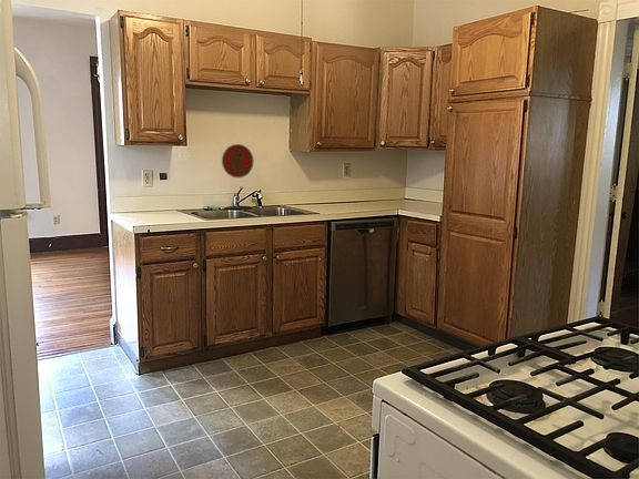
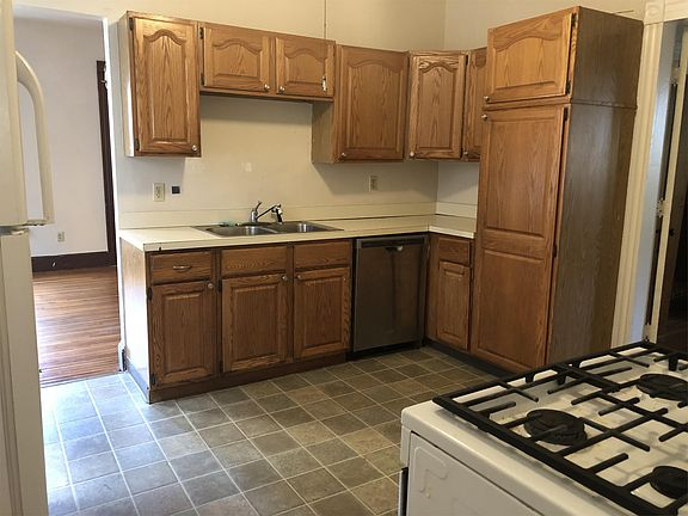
- decorative plate [221,143,254,179]
